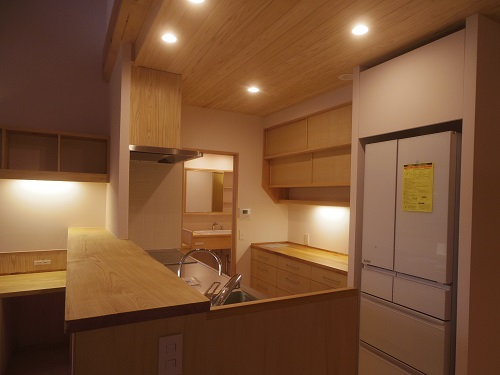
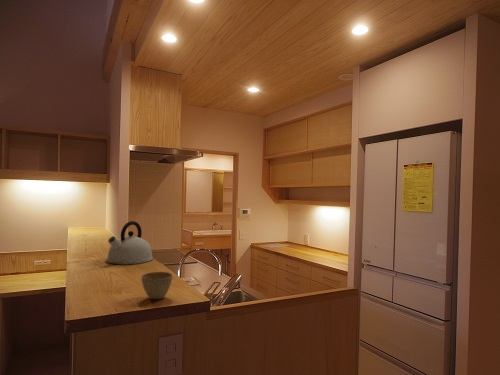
+ flower pot [140,271,174,300]
+ kettle [105,220,154,265]
